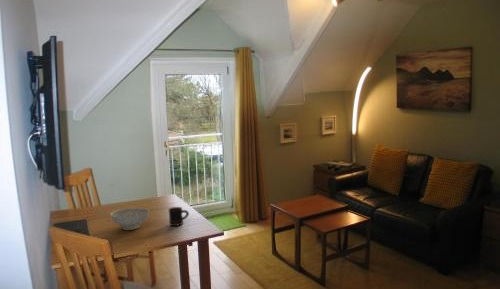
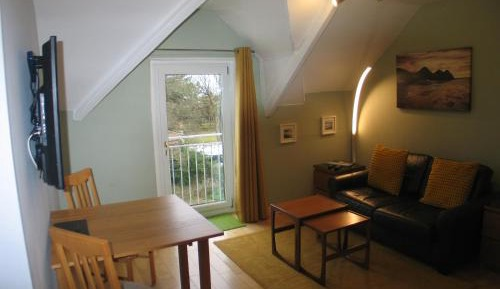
- mug [168,206,190,227]
- decorative bowl [109,207,151,231]
